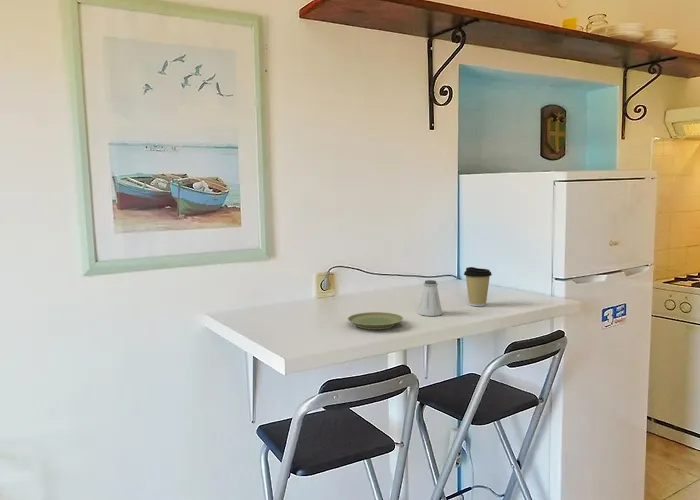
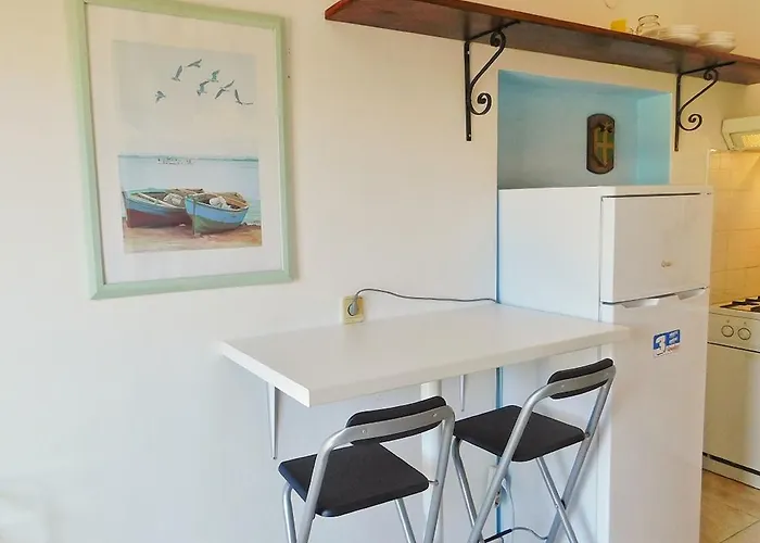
- plate [347,311,404,330]
- coffee cup [463,266,493,307]
- saltshaker [418,279,443,317]
